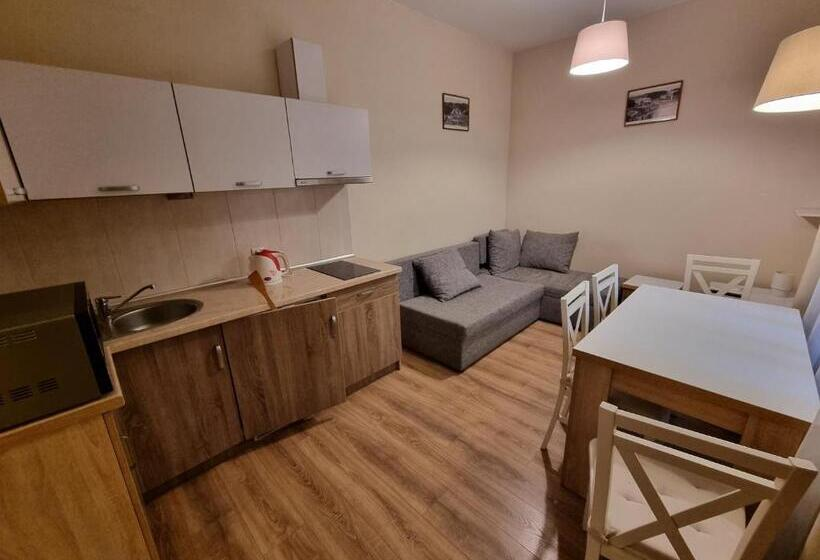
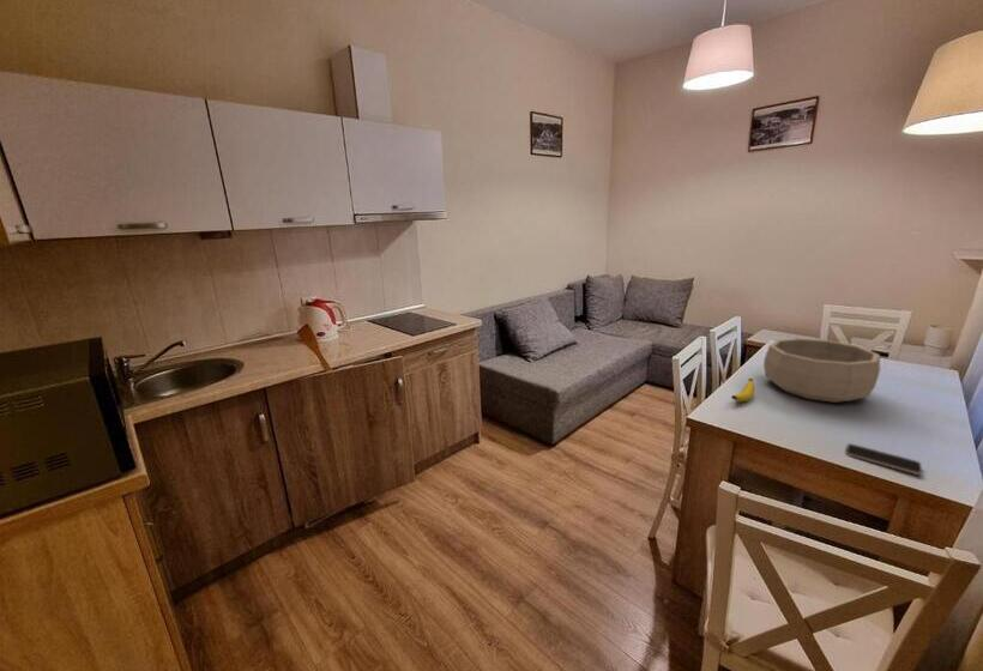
+ decorative bowl [762,337,881,404]
+ smartphone [845,442,923,476]
+ banana [730,377,755,403]
